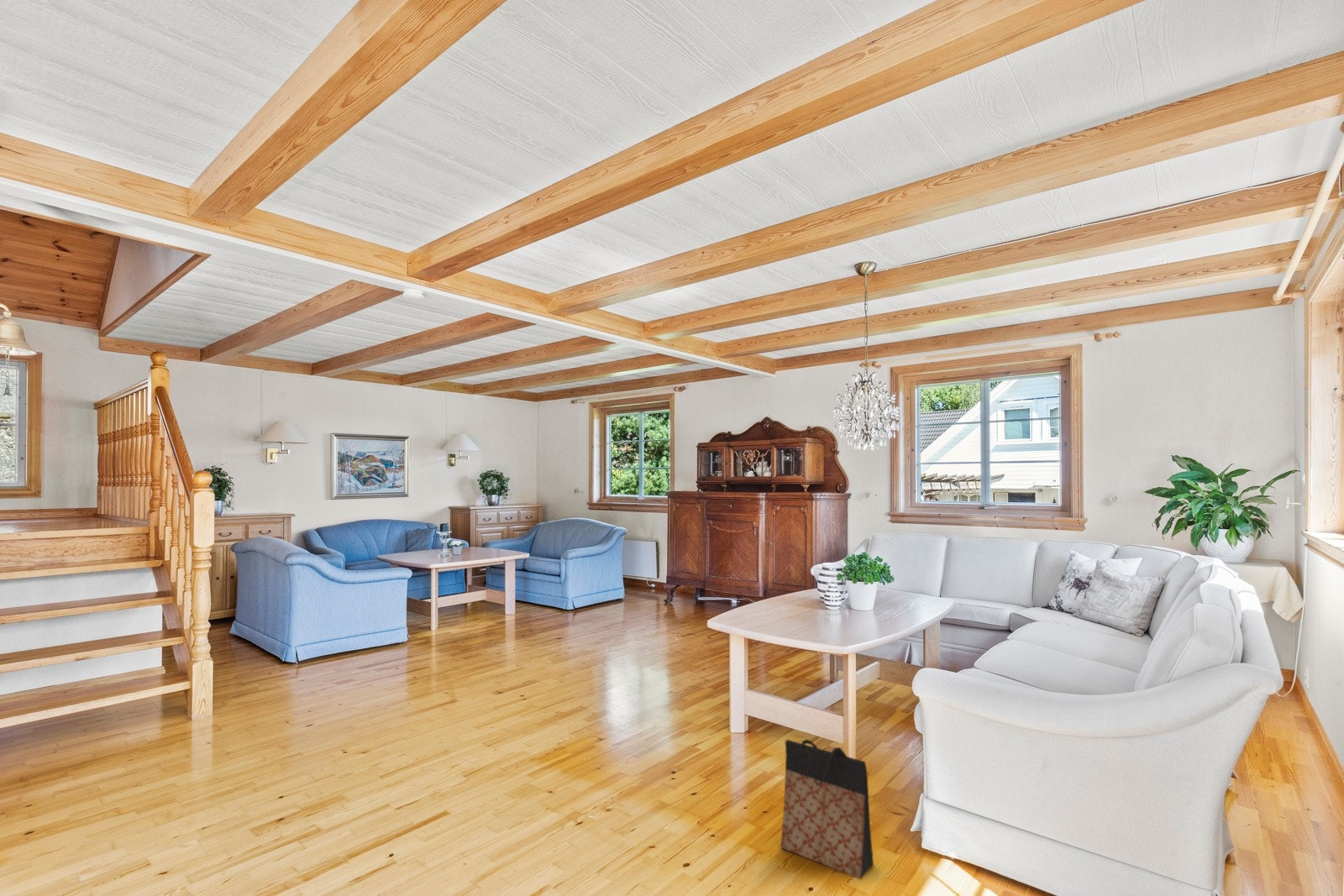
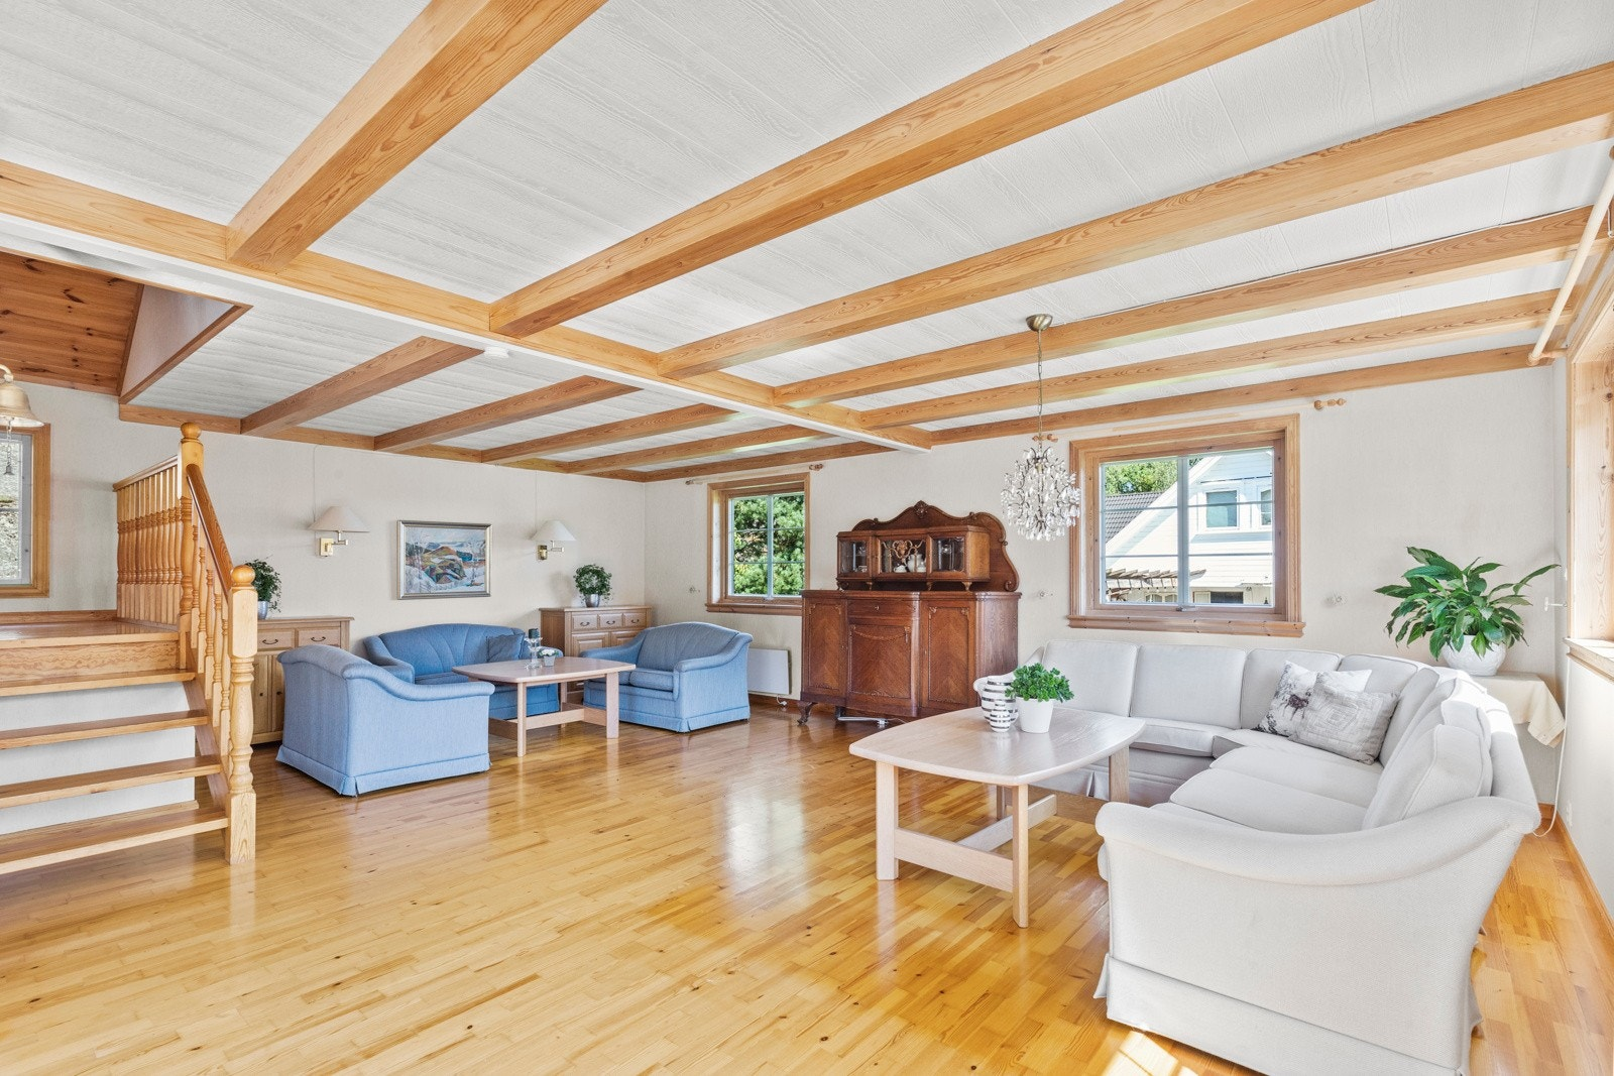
- bag [780,738,874,881]
